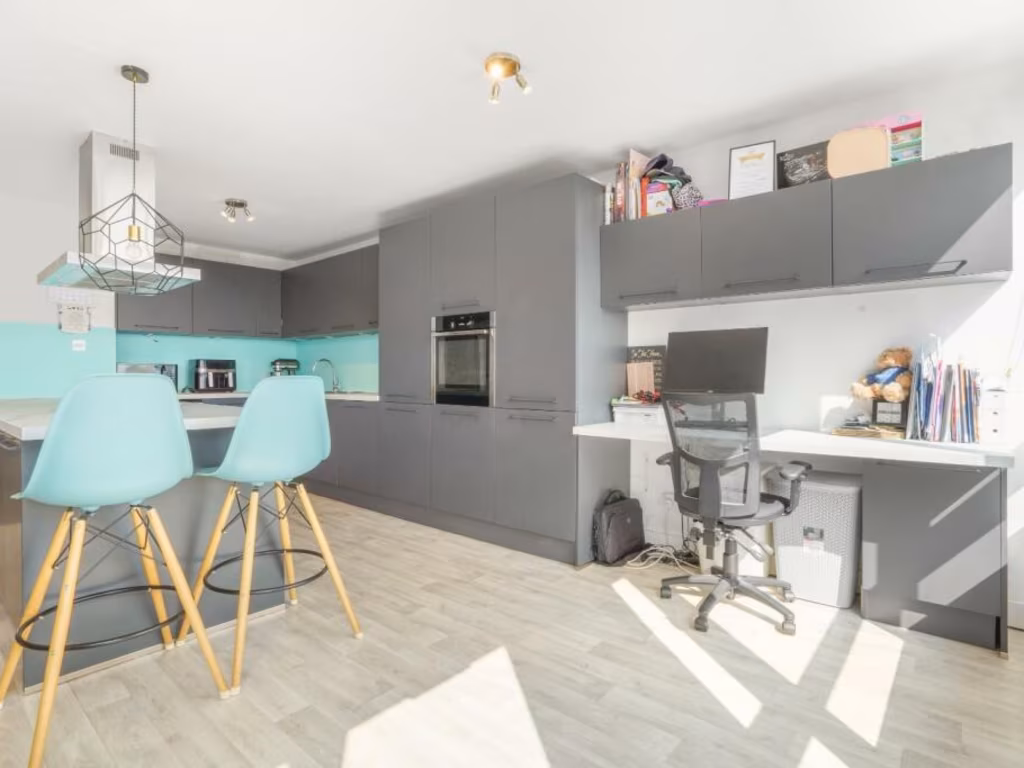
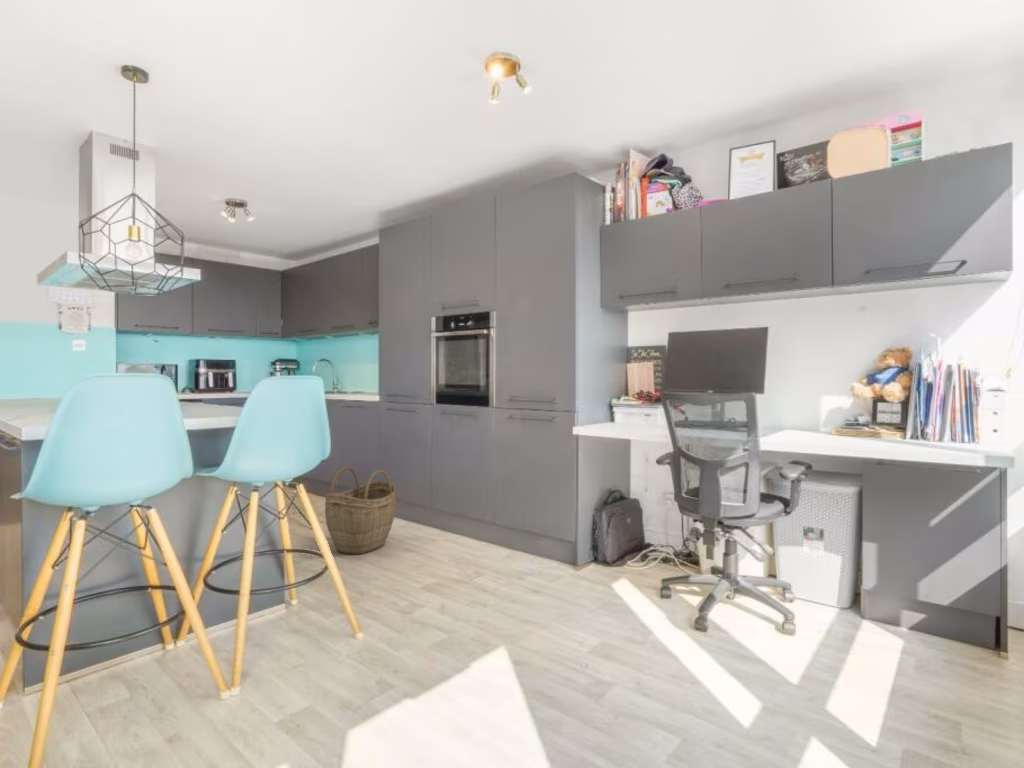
+ woven basket [324,466,397,556]
